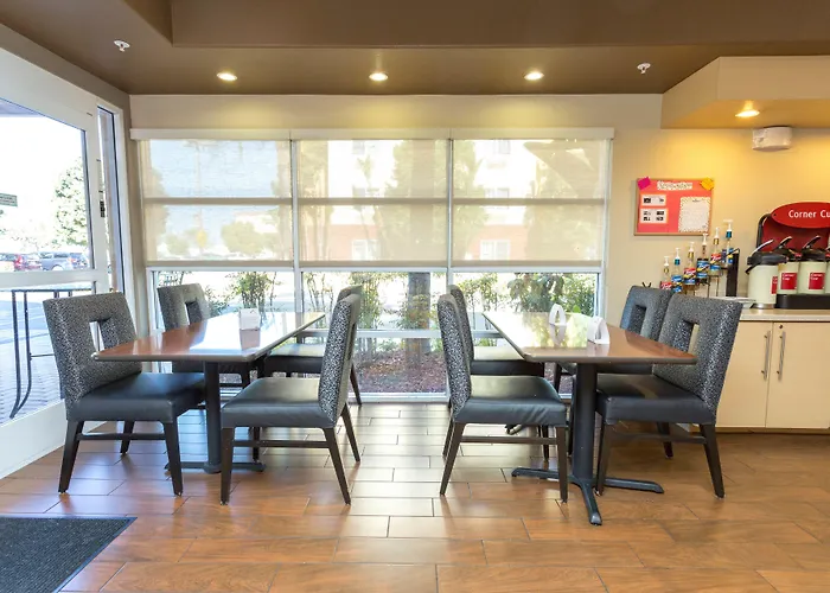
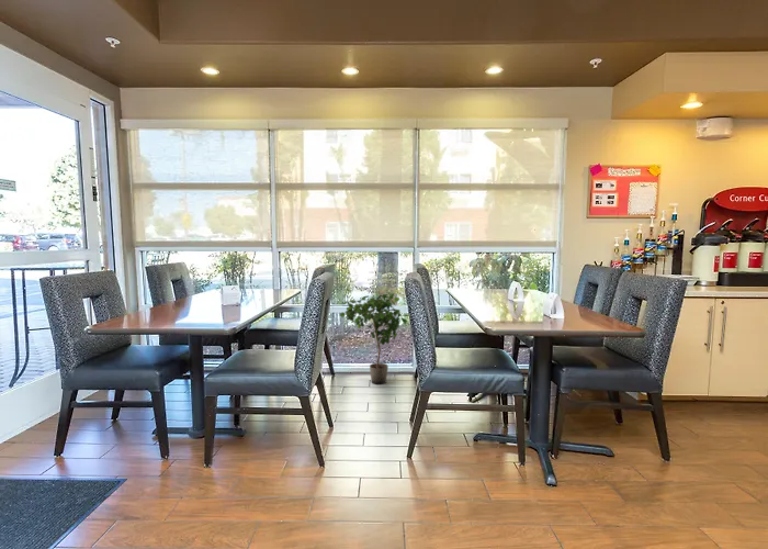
+ potted plant [338,292,409,385]
